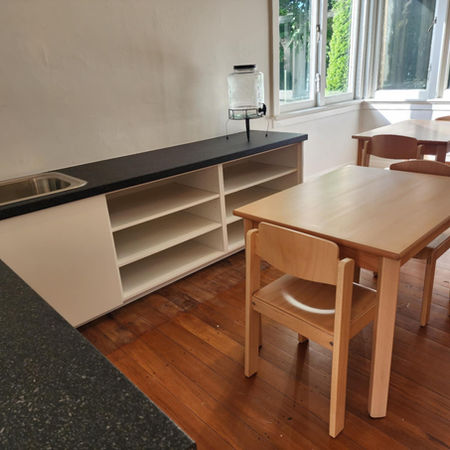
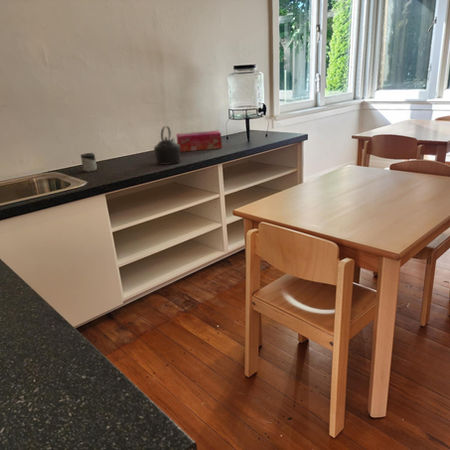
+ tissue box [175,130,223,153]
+ cup [80,152,98,173]
+ kettle [153,125,181,165]
